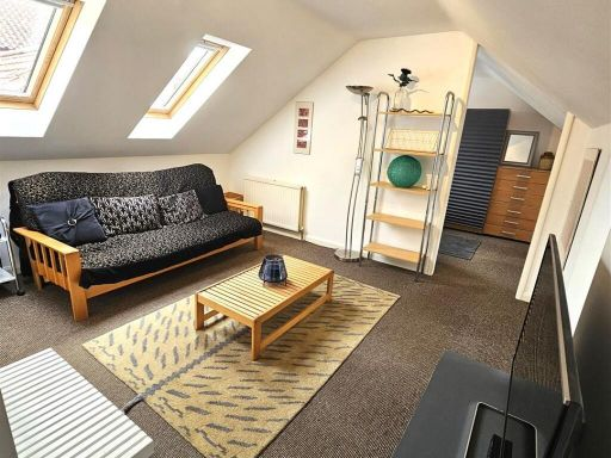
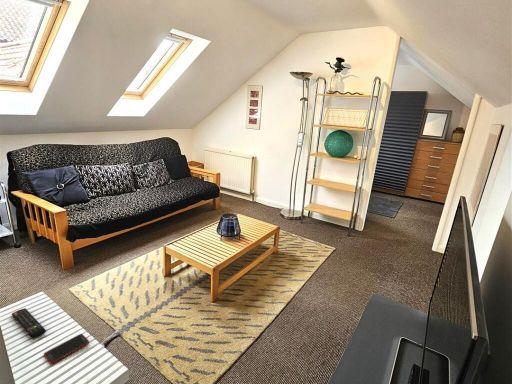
+ cell phone [43,333,90,365]
+ remote control [11,307,47,339]
